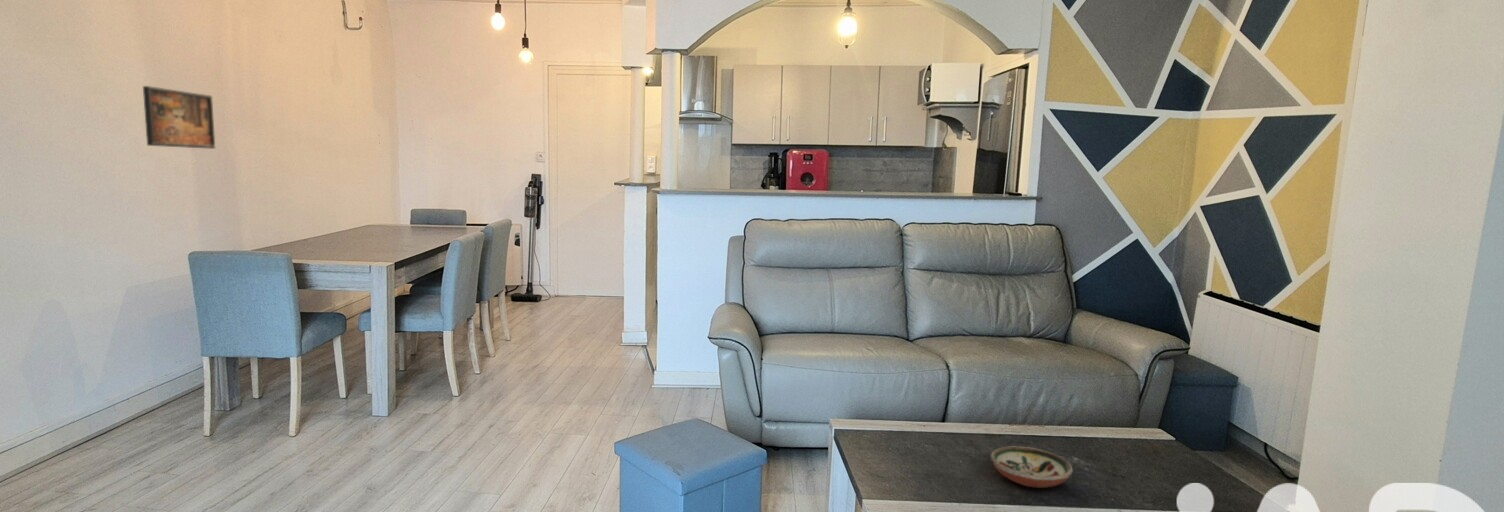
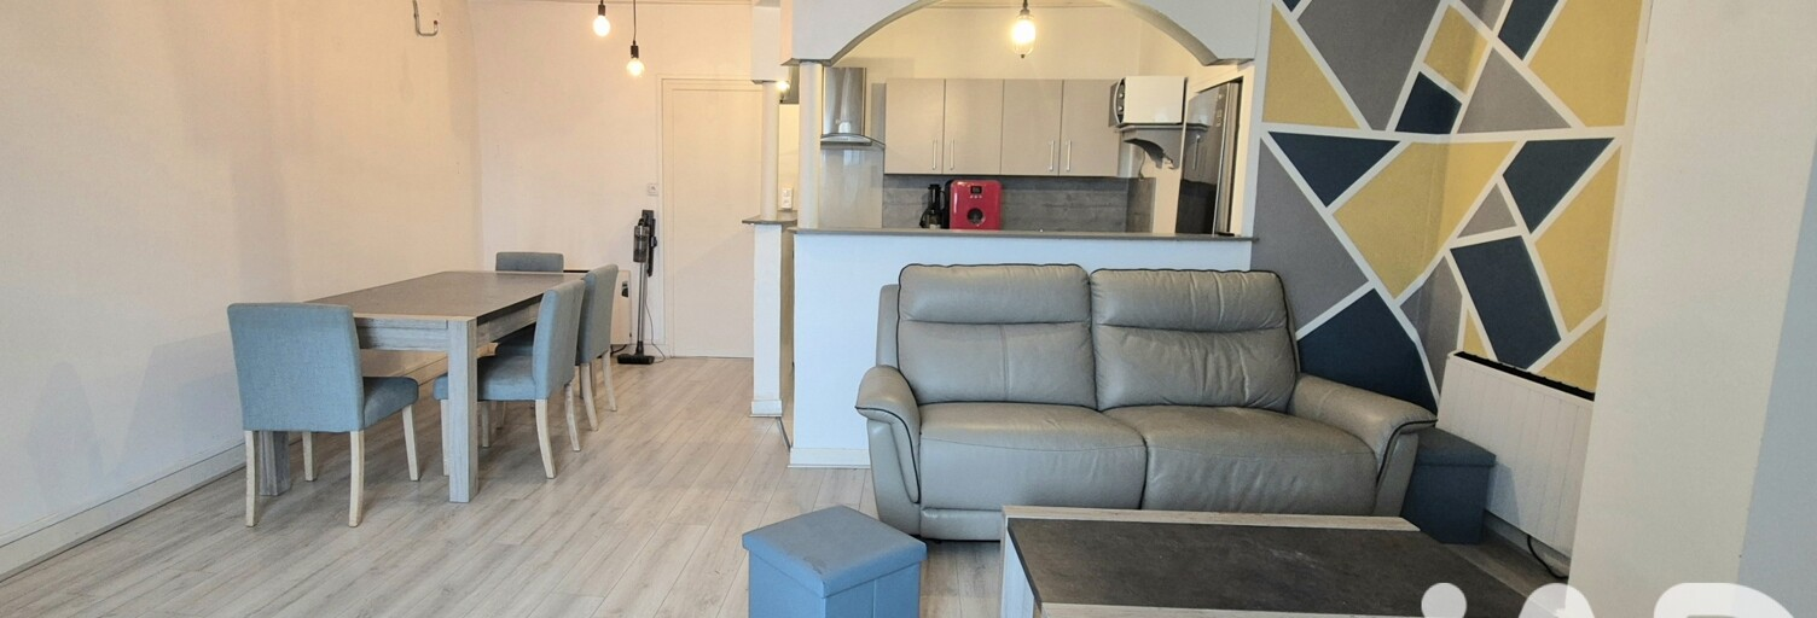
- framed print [142,85,216,150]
- decorative bowl [990,446,1074,489]
